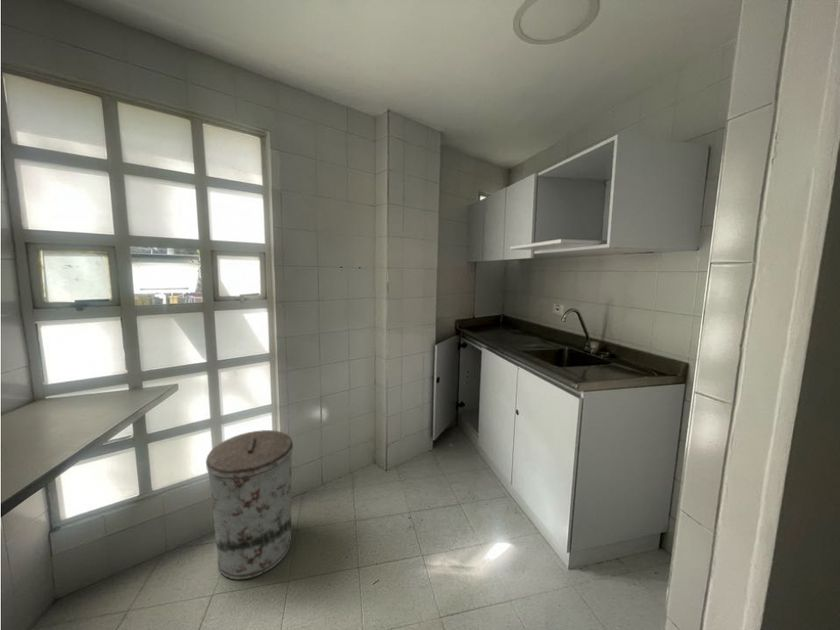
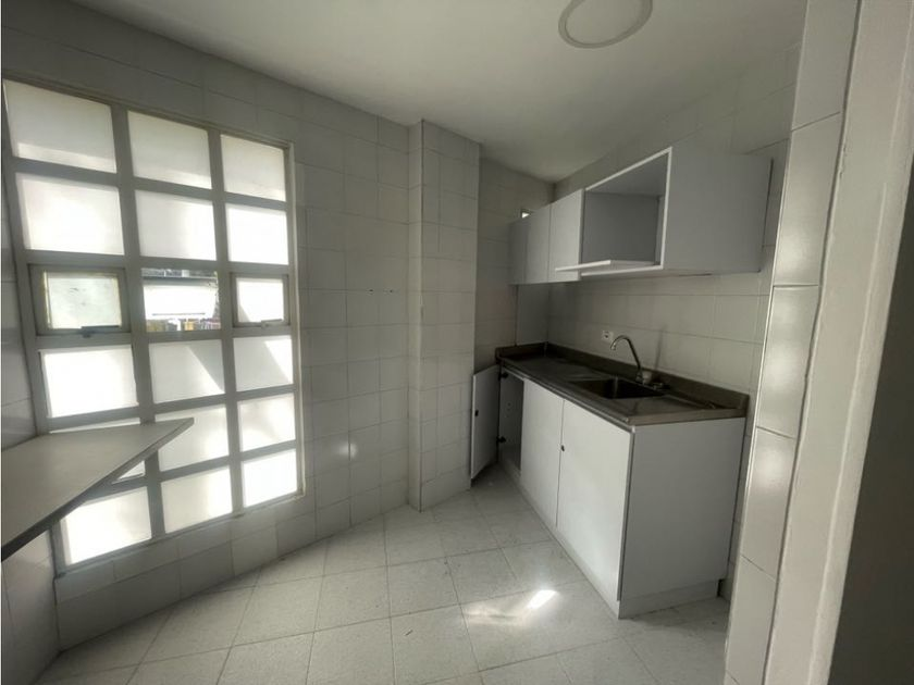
- trash can [205,429,294,580]
